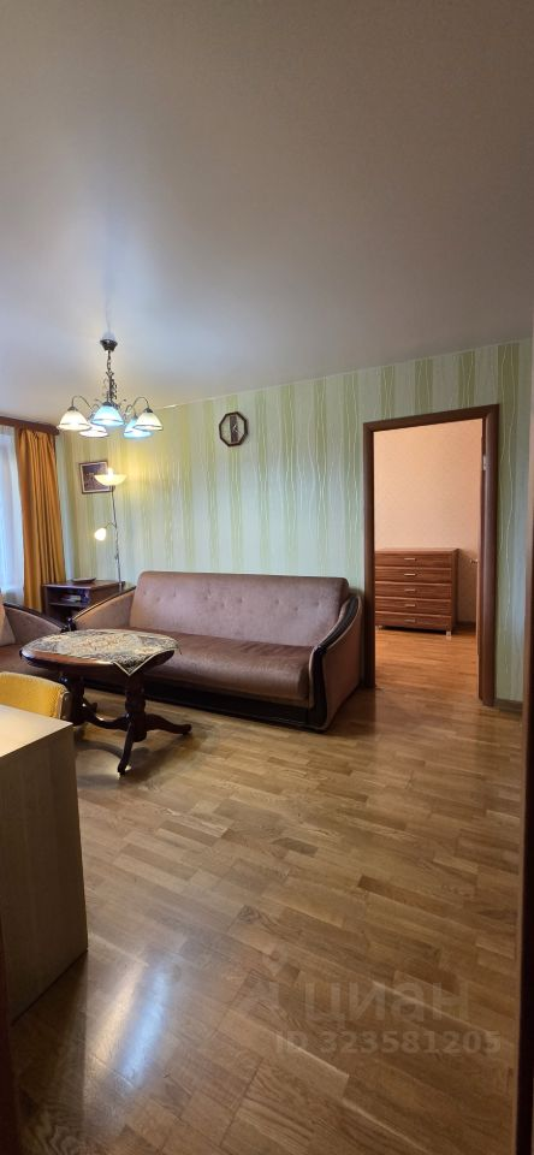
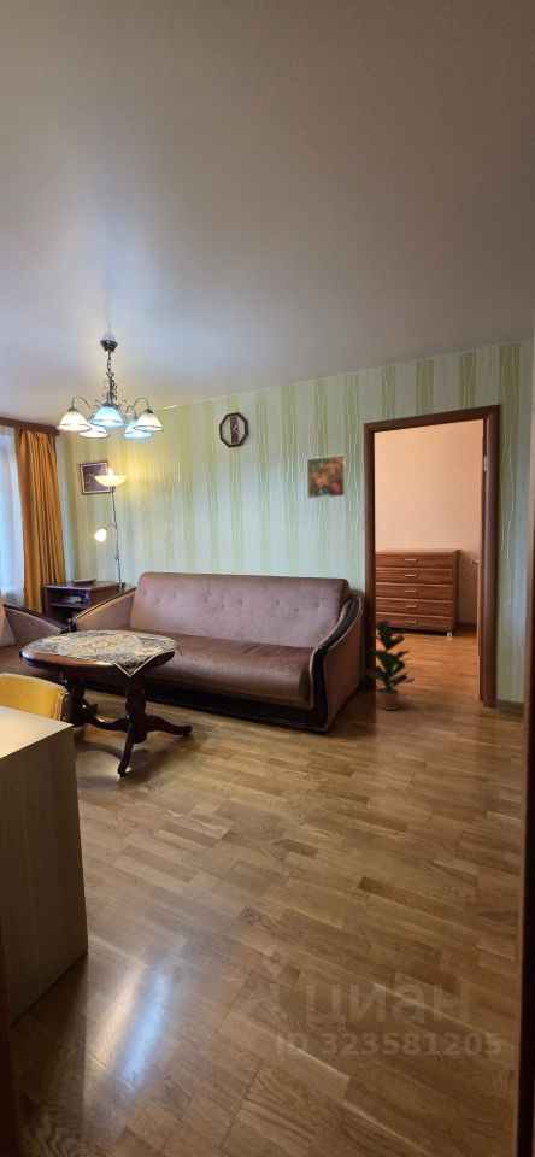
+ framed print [306,453,347,500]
+ potted plant [359,619,416,711]
